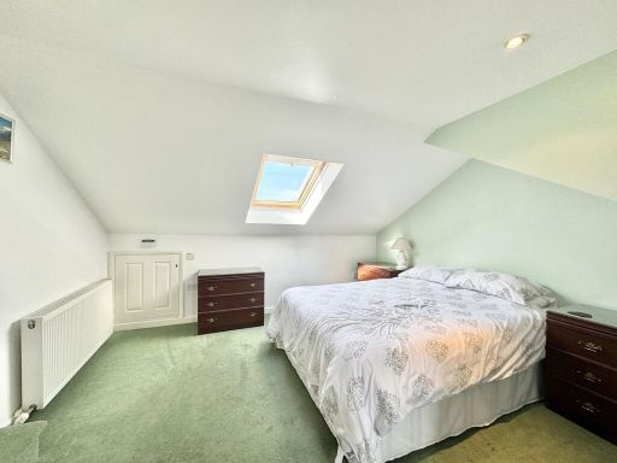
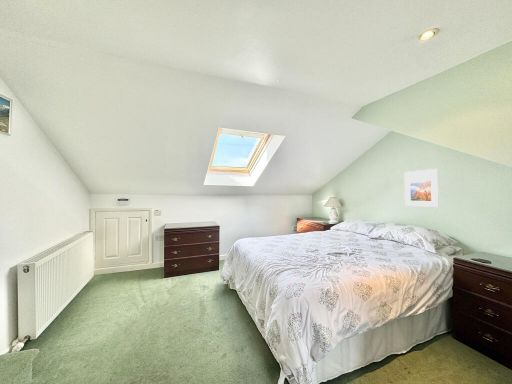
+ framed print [404,168,440,208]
